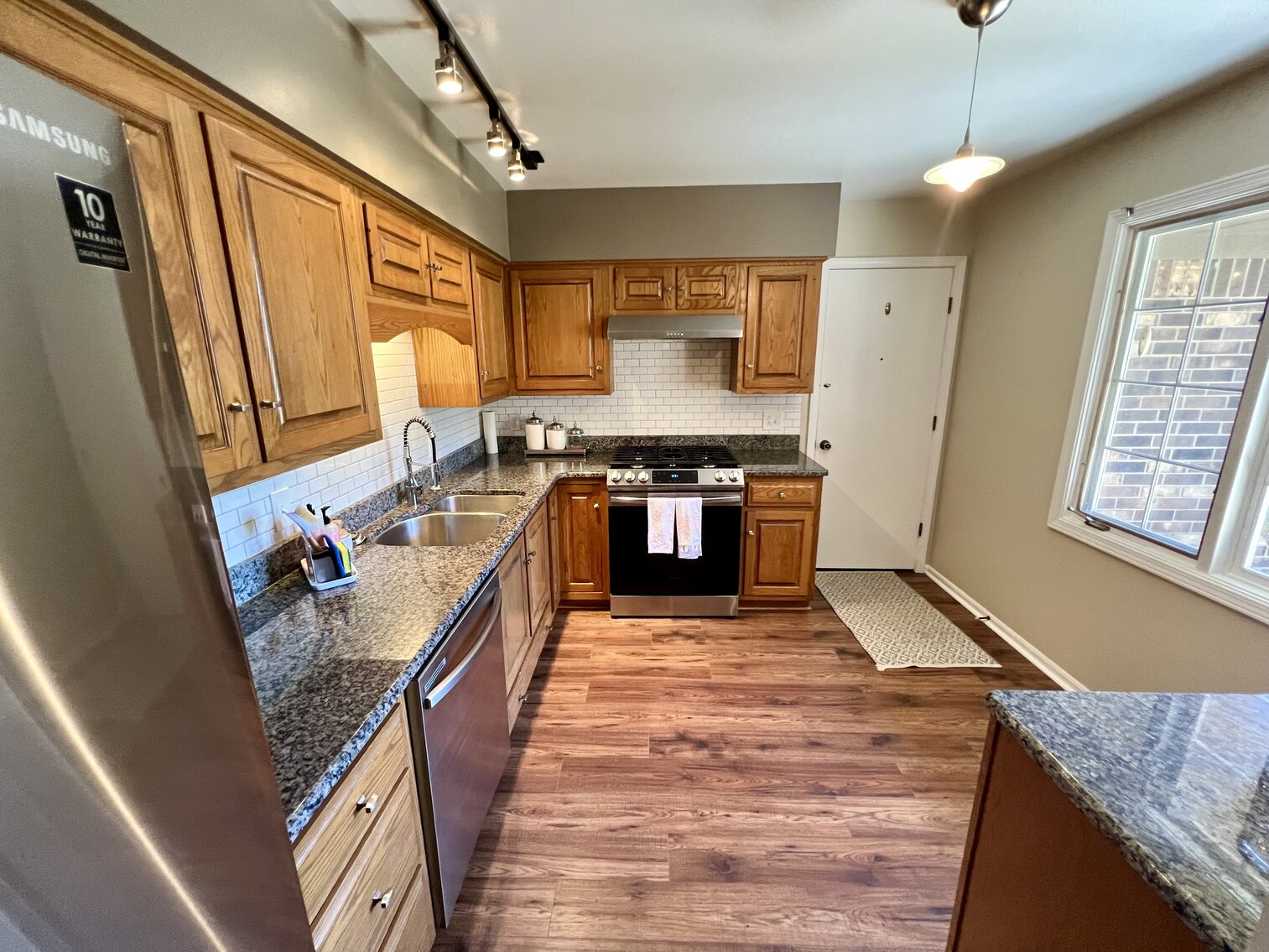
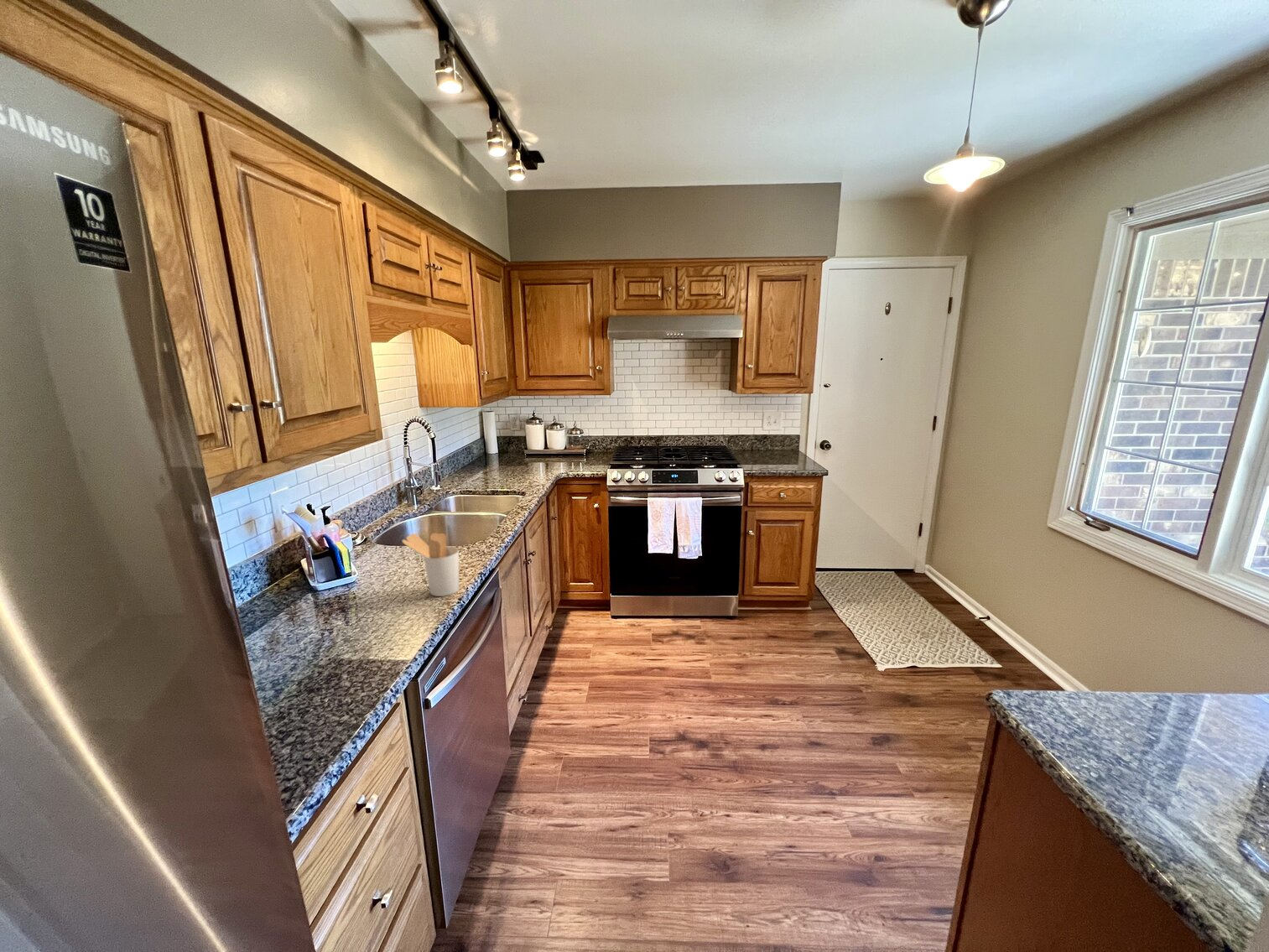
+ utensil holder [401,533,460,597]
